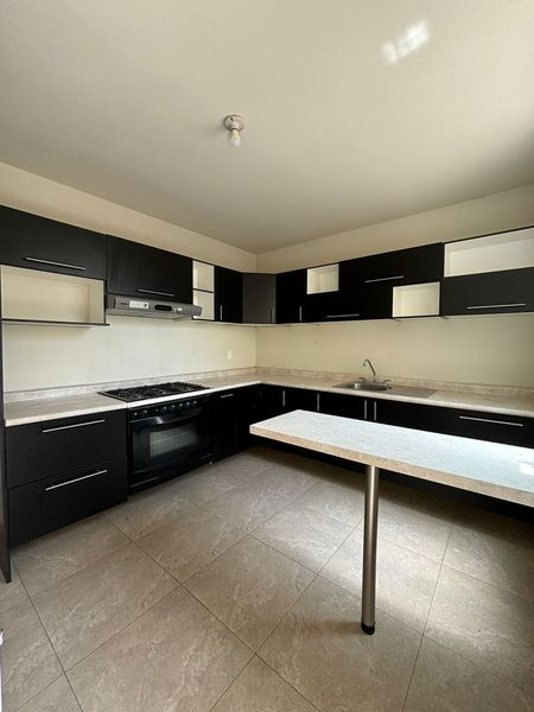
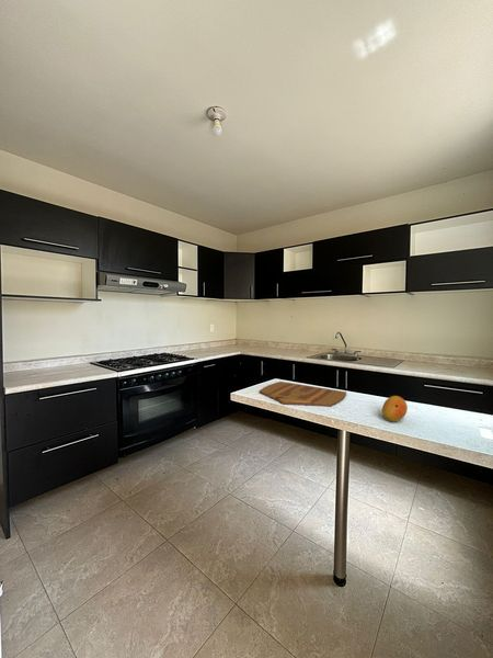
+ cutting board [257,381,347,407]
+ fruit [381,395,409,422]
